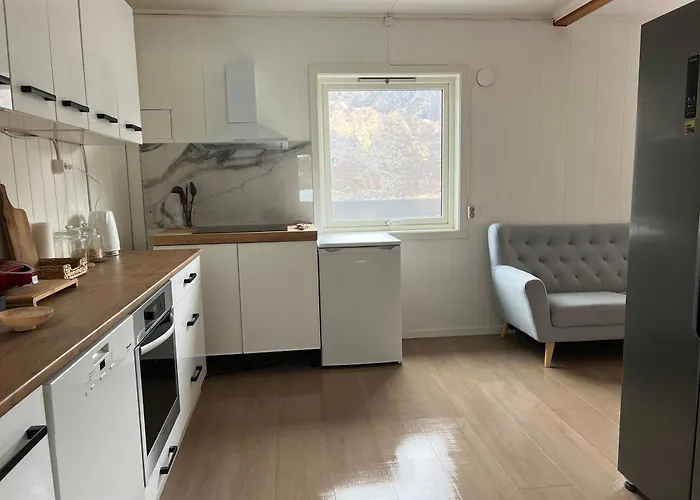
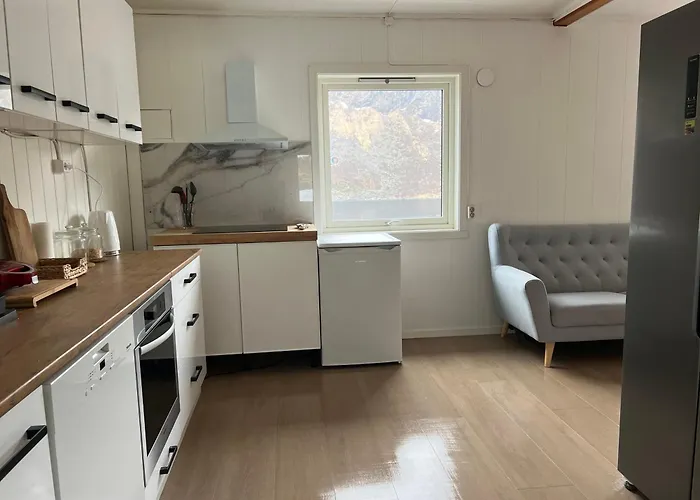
- bowl [0,306,54,332]
